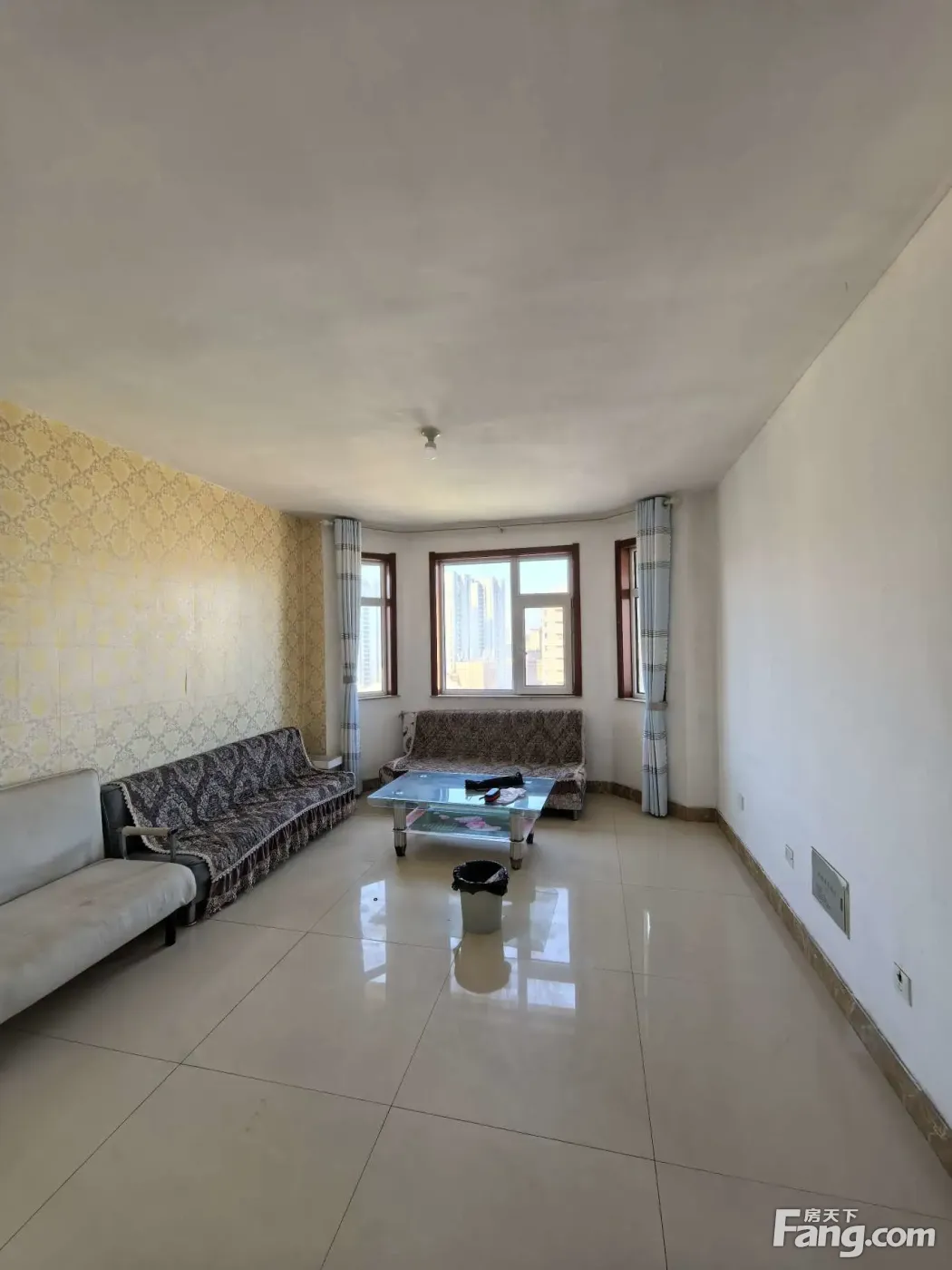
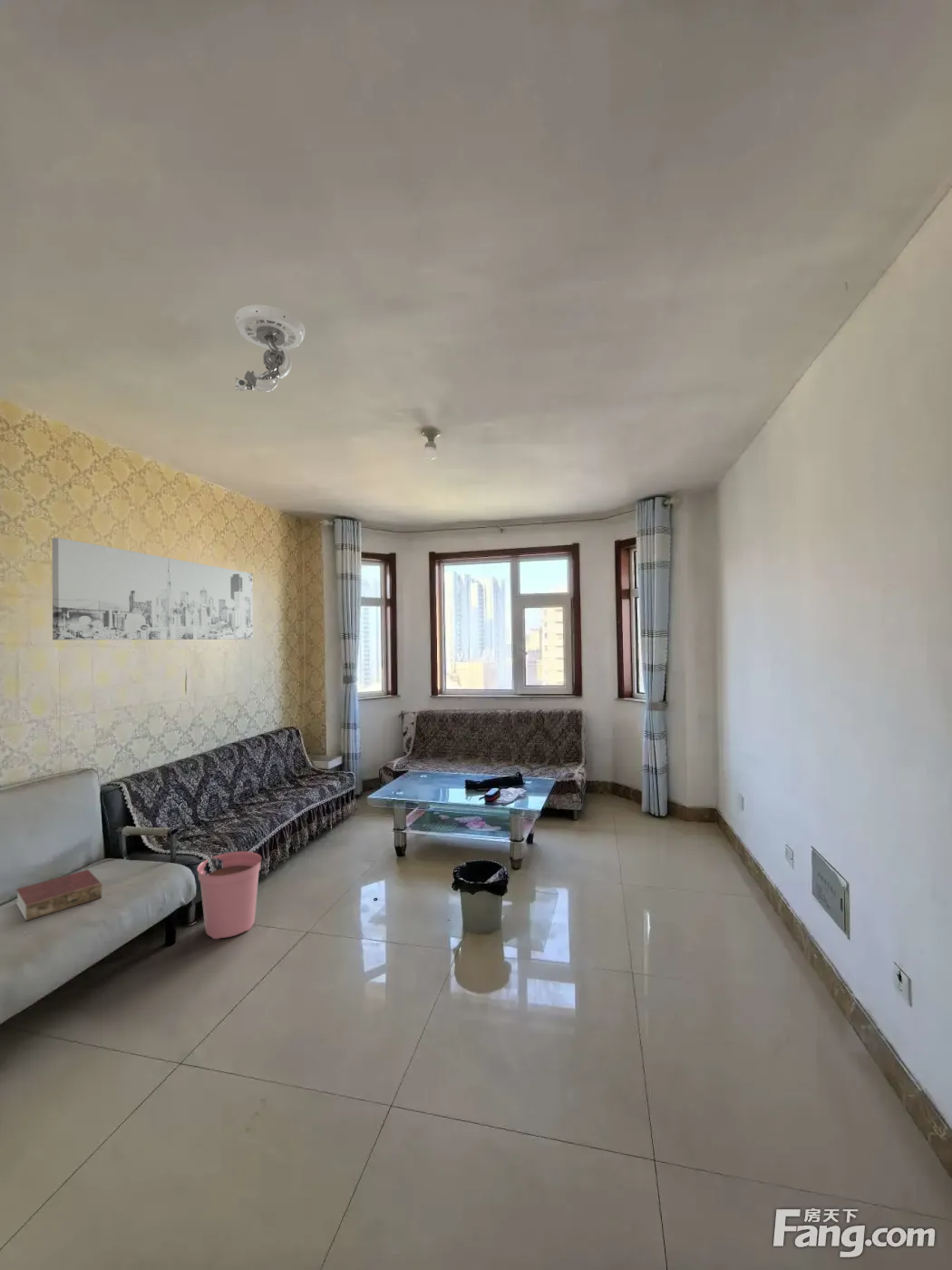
+ book [15,869,102,922]
+ plant pot [197,850,262,940]
+ security camera [234,304,306,393]
+ wall art [52,537,254,641]
